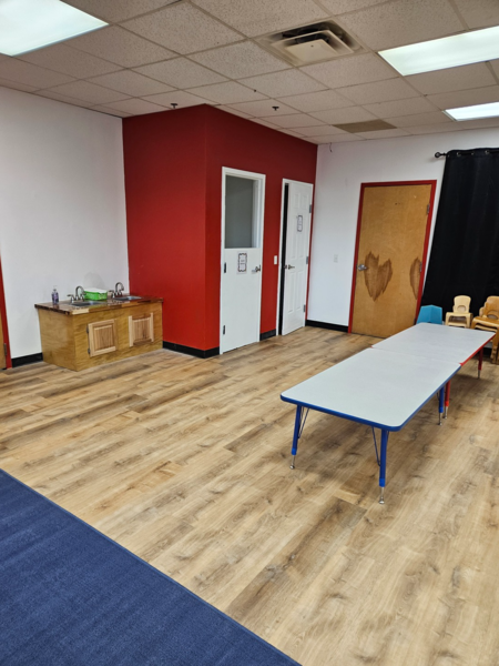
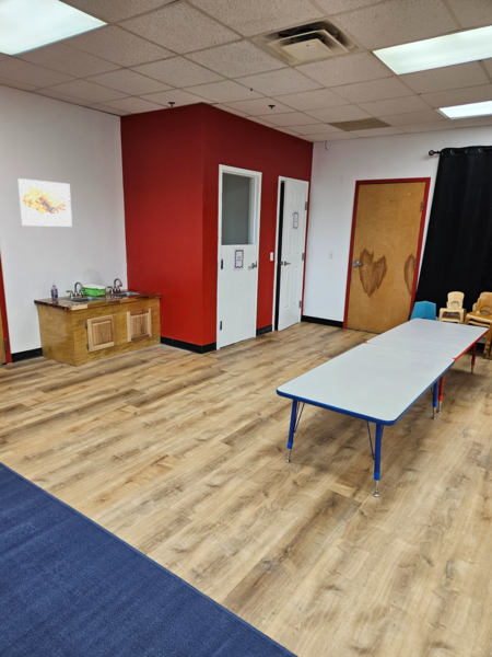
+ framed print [16,177,73,228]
